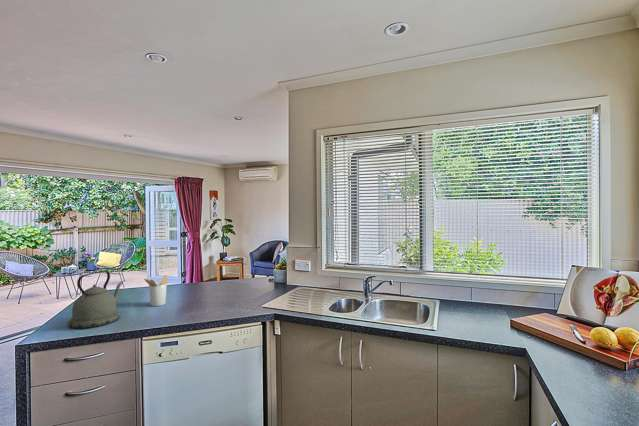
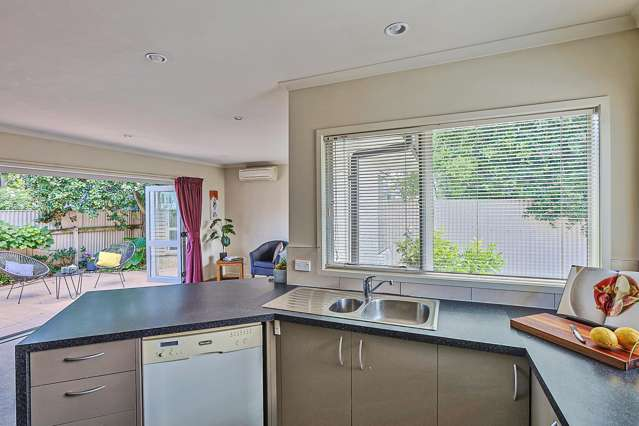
- kettle [67,270,124,330]
- utensil holder [143,274,169,307]
